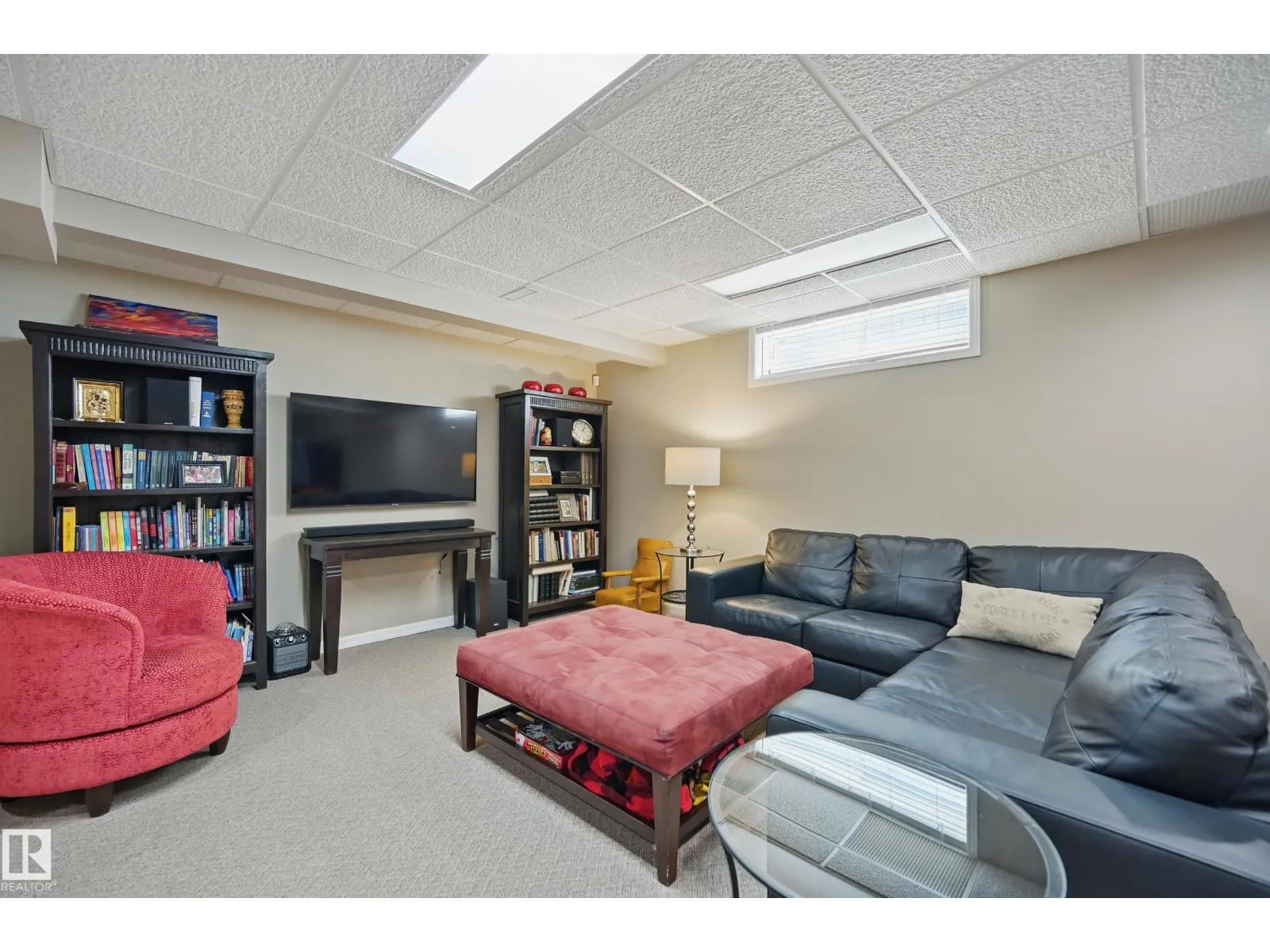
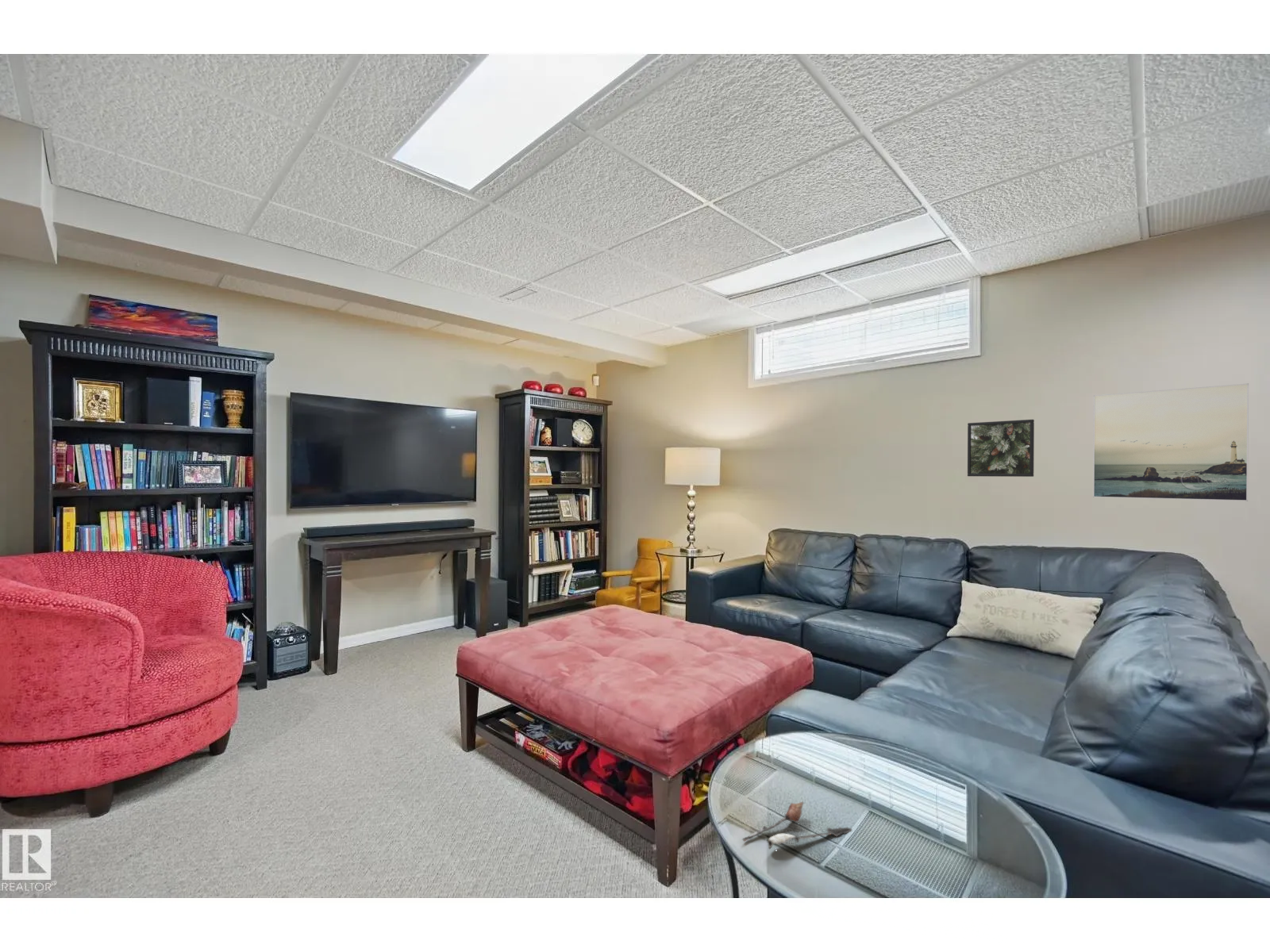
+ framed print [967,419,1035,478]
+ spoon [741,800,852,850]
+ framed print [1092,382,1249,502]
